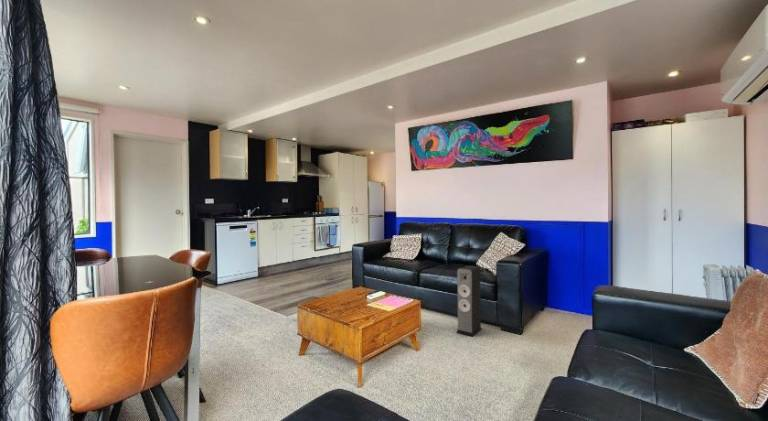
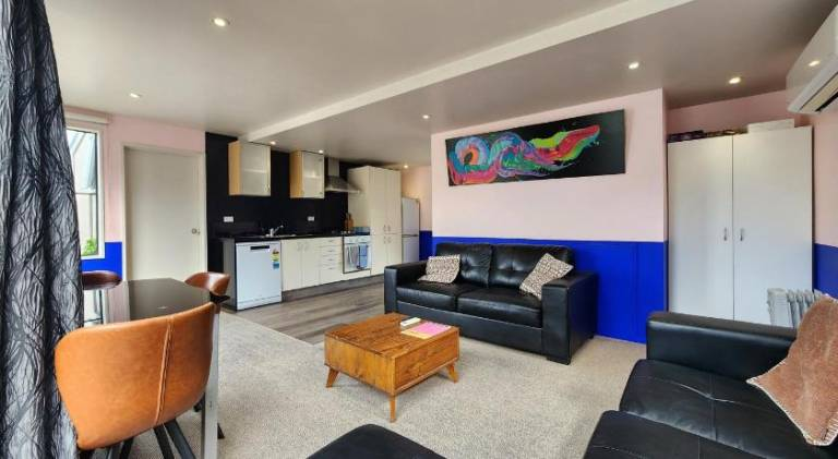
- speaker [455,265,483,337]
